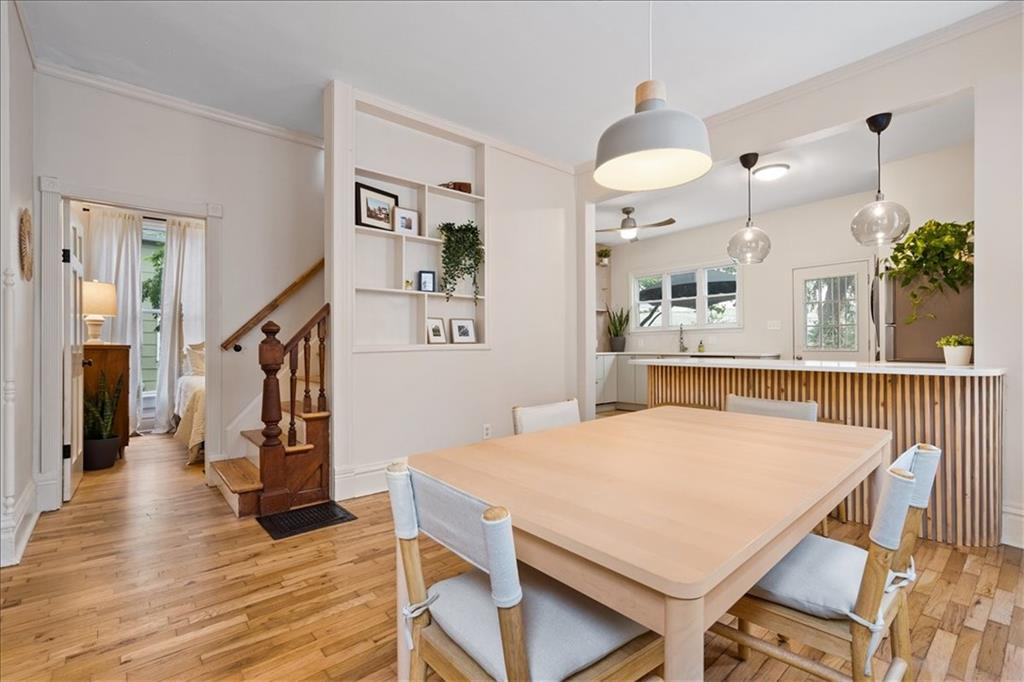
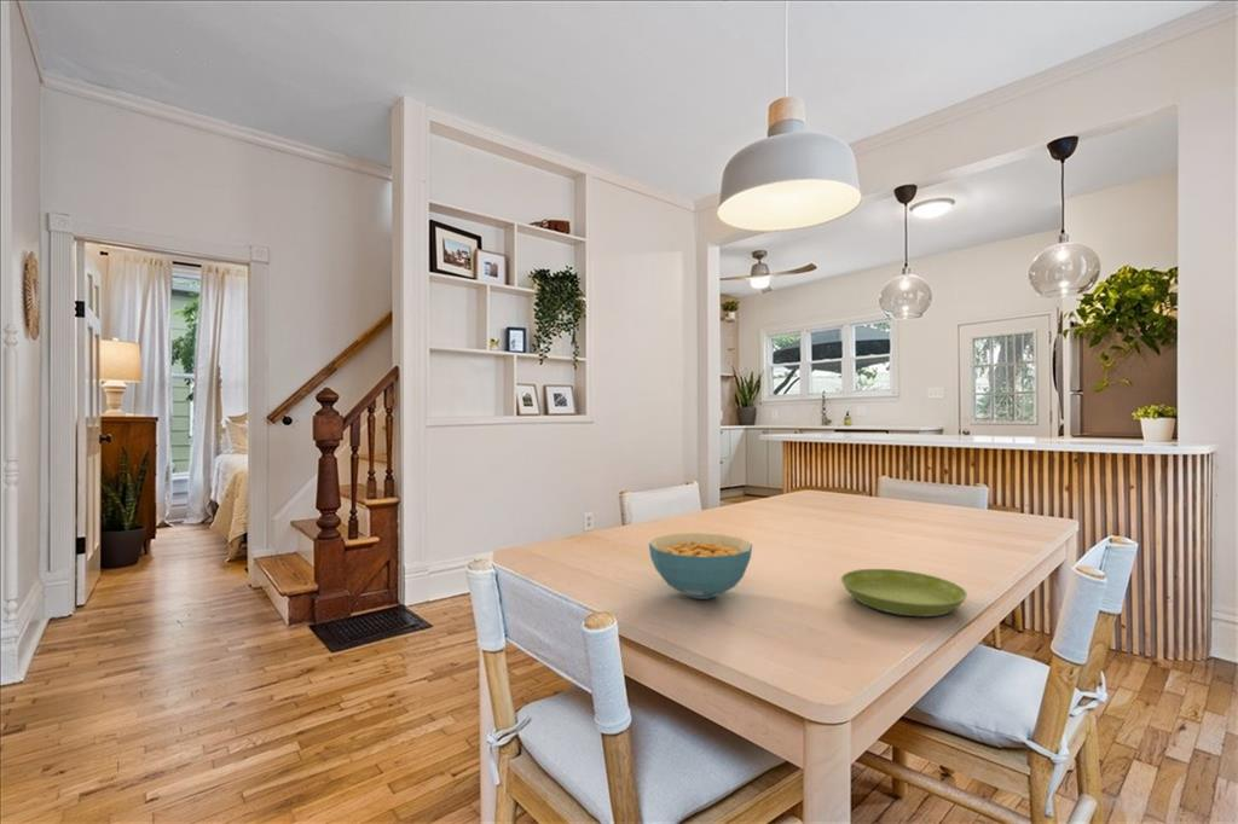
+ cereal bowl [648,532,753,600]
+ saucer [840,568,968,617]
